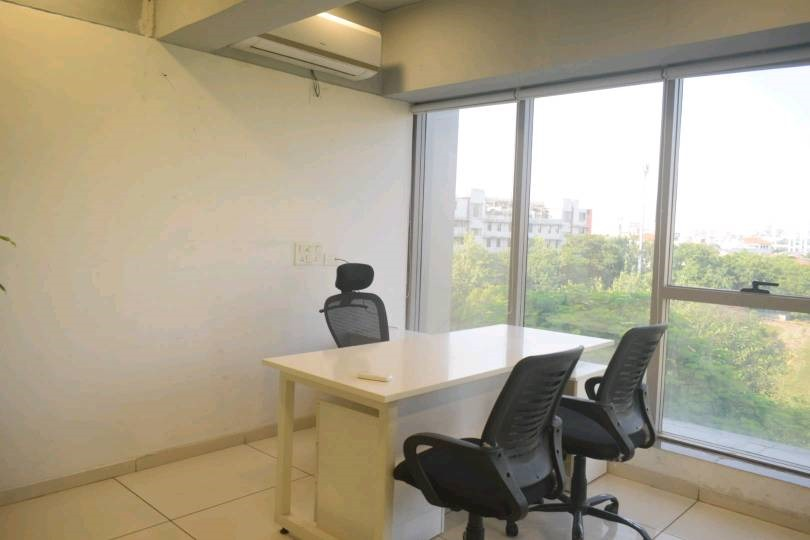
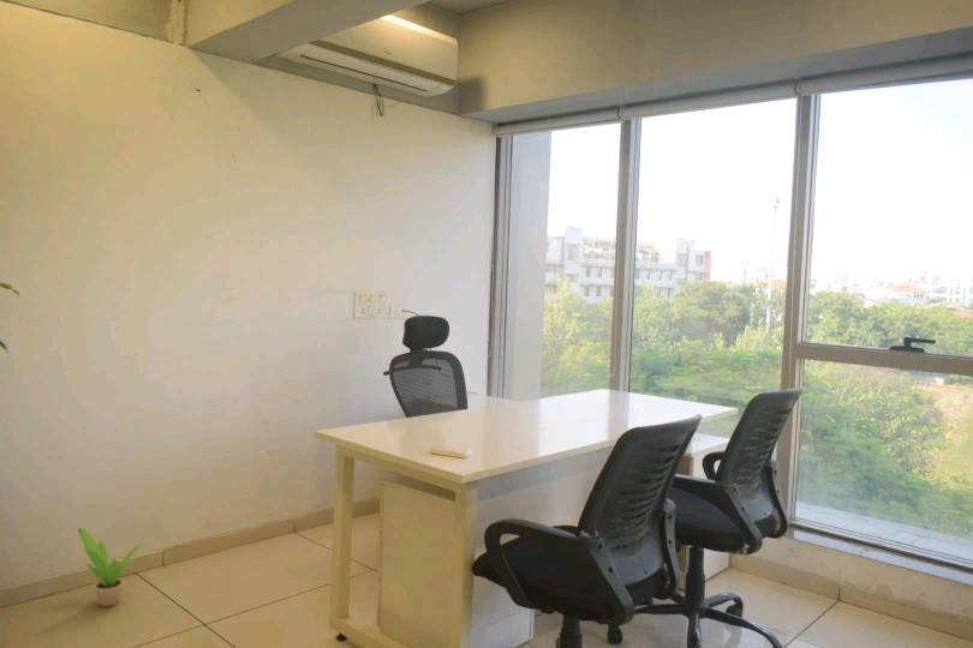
+ potted plant [77,527,144,608]
